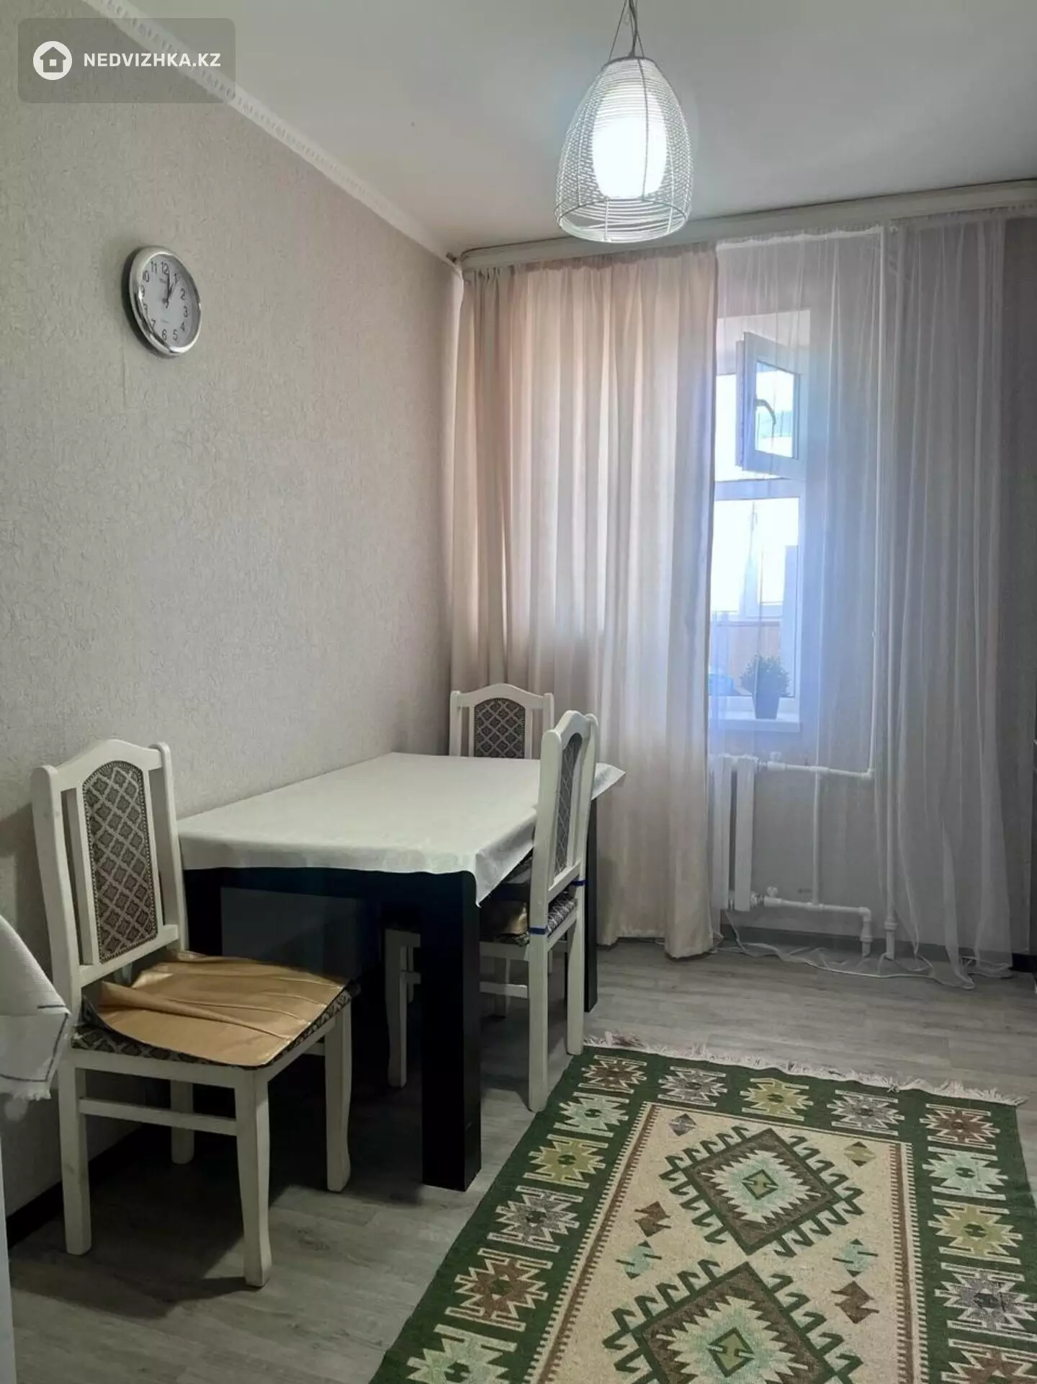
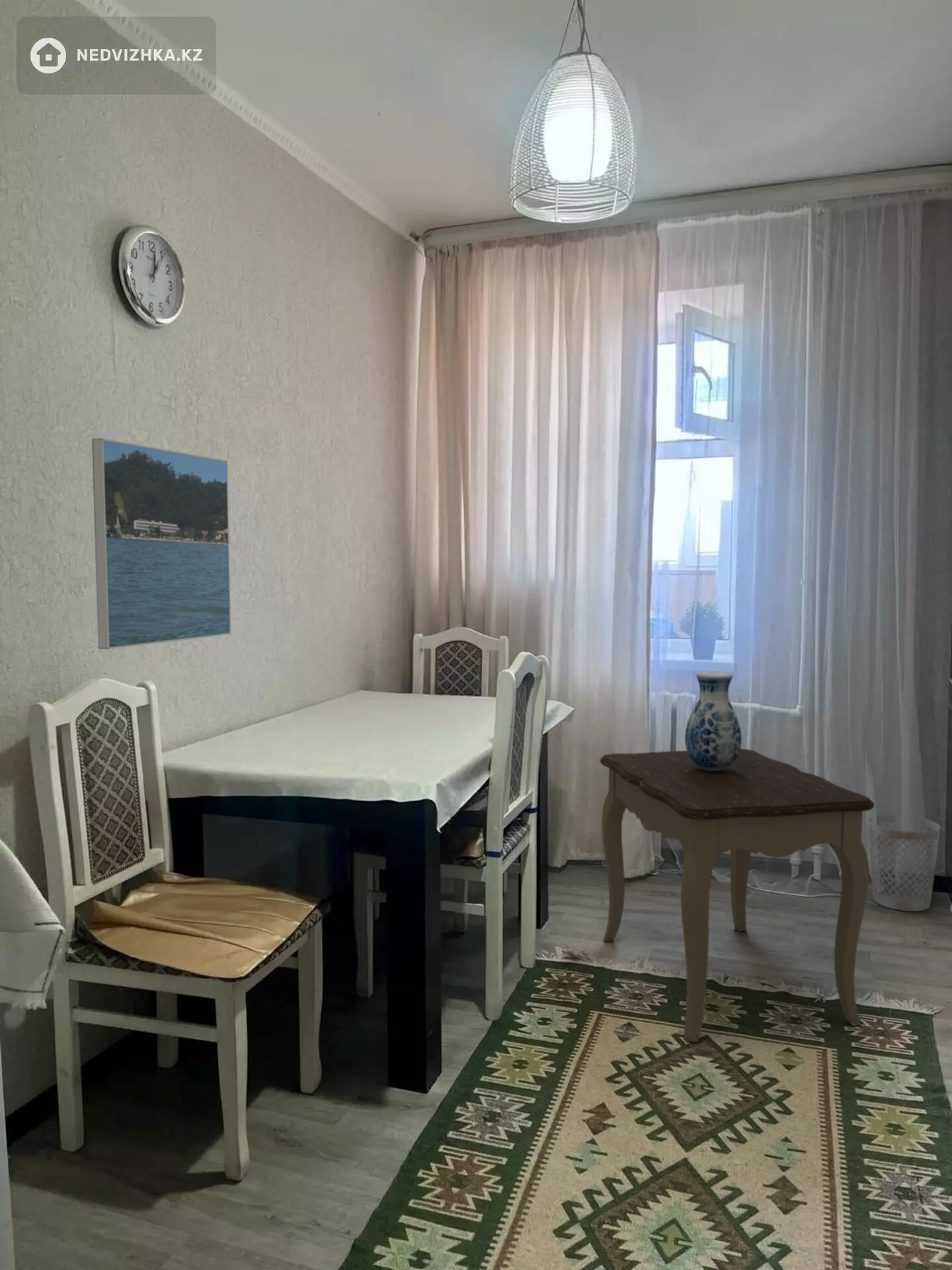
+ wastebasket [868,814,941,912]
+ vase [684,671,742,771]
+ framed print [91,438,231,650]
+ side table [600,748,875,1043]
